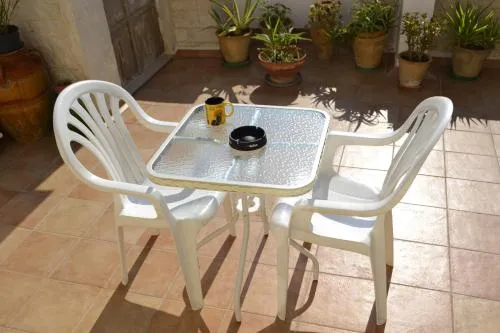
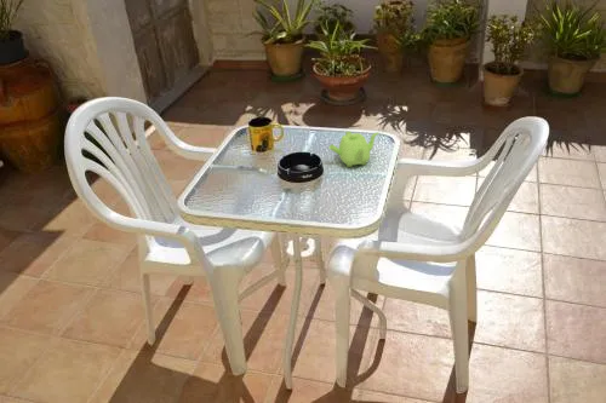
+ teapot [327,129,379,168]
